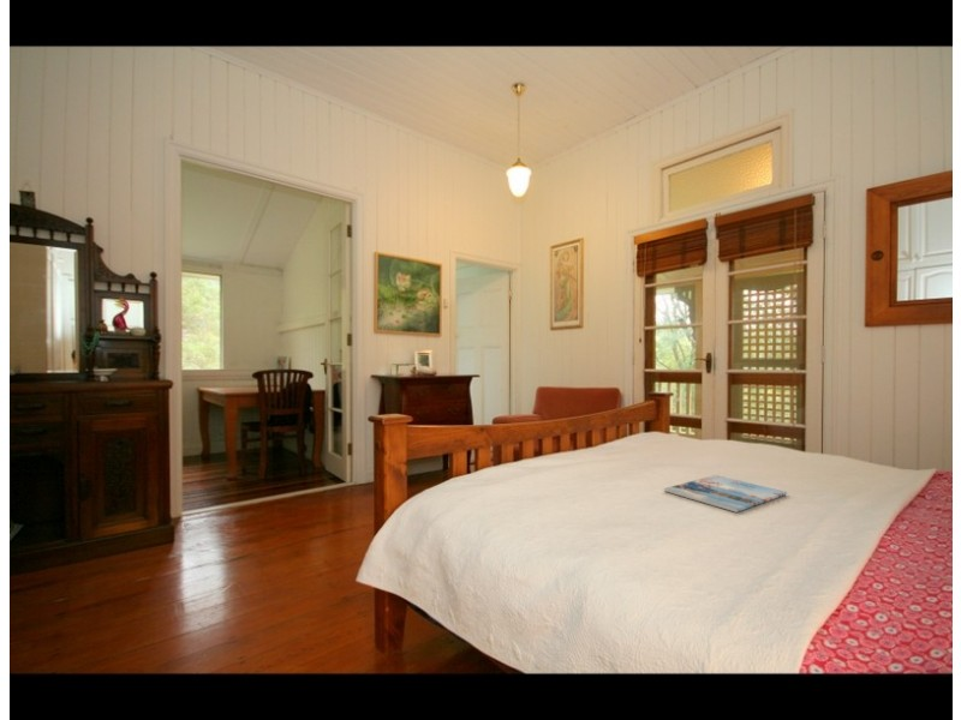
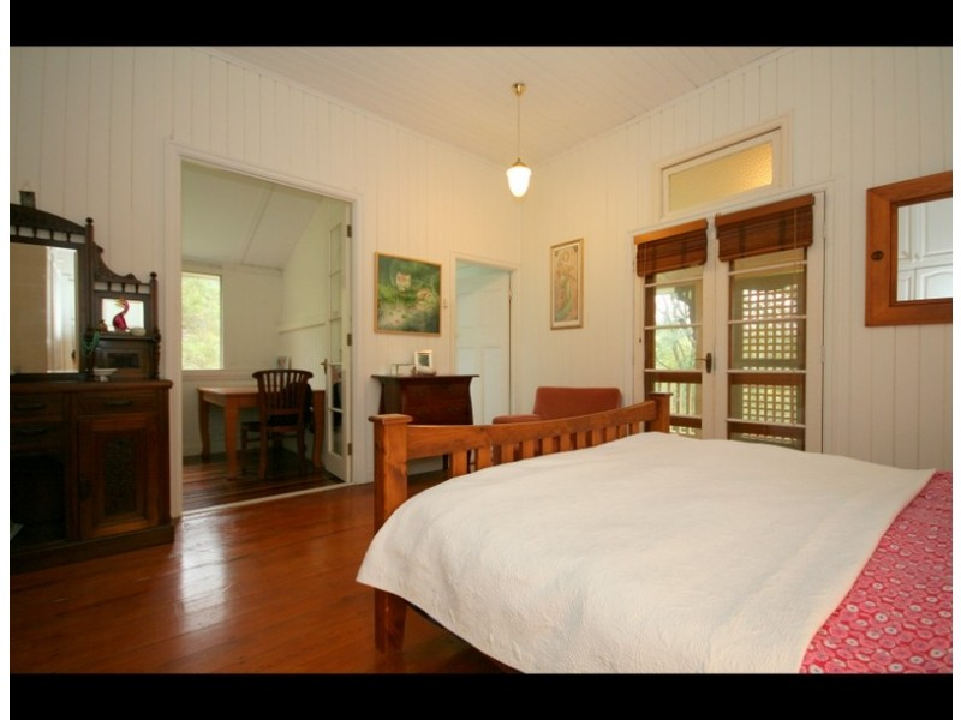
- magazine [663,474,788,514]
